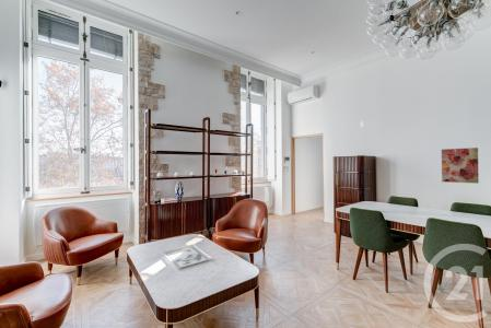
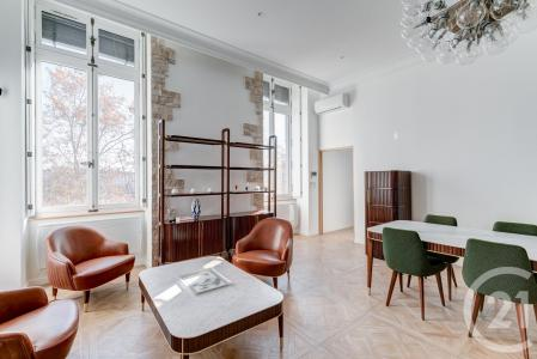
- wall art [441,147,480,185]
